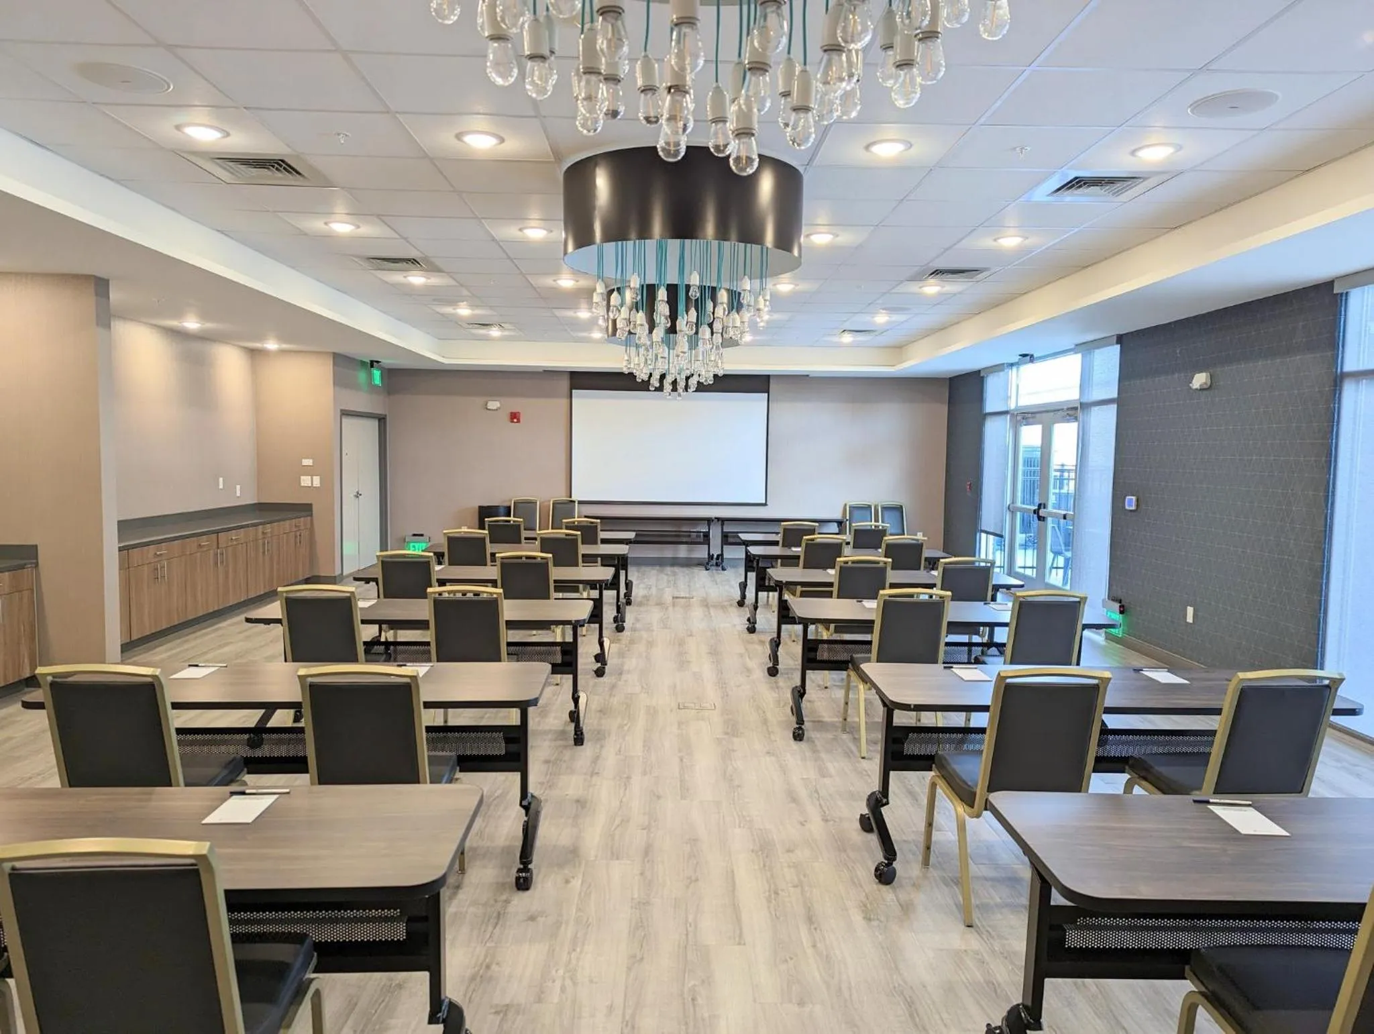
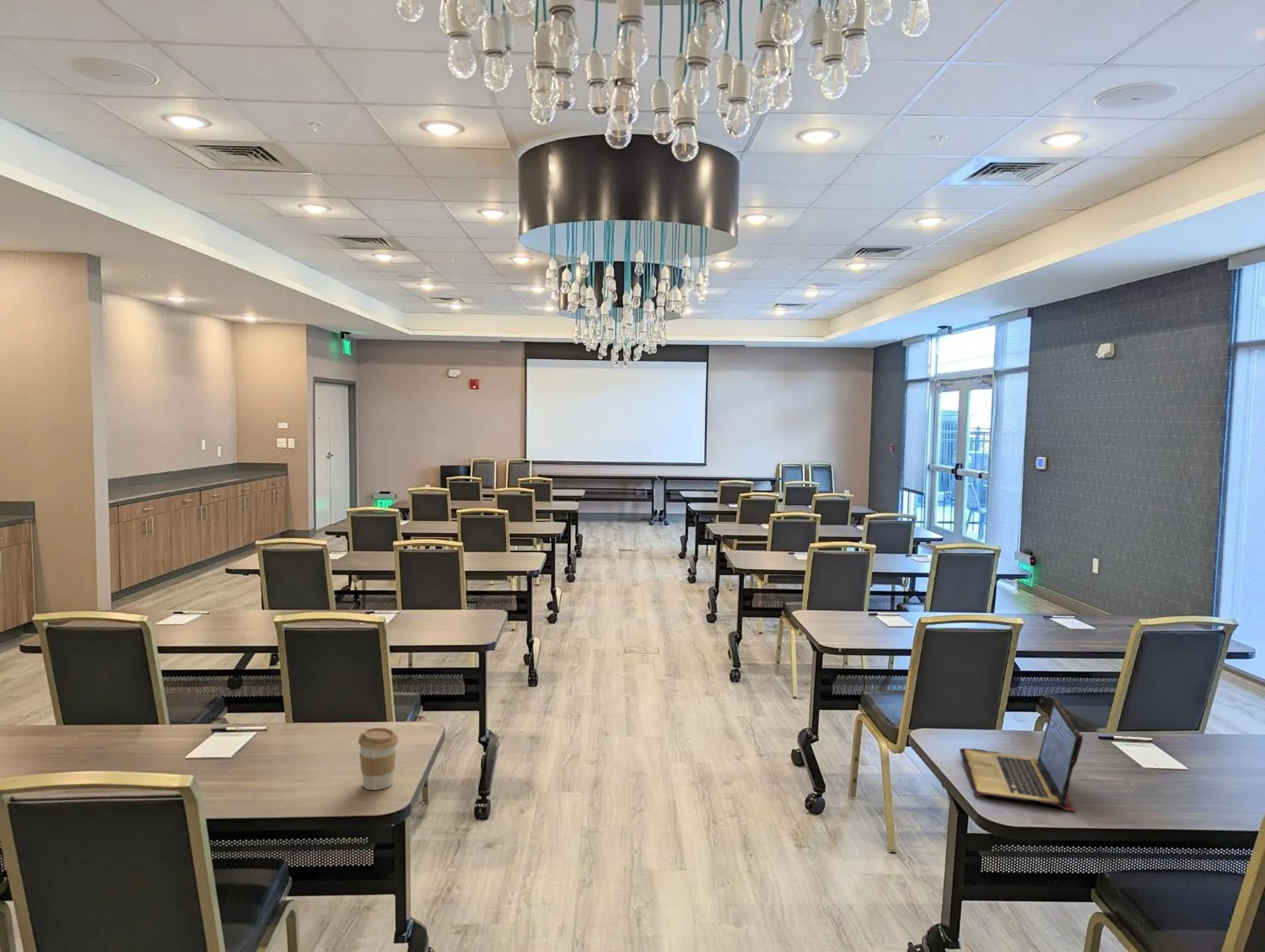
+ laptop [959,698,1083,812]
+ coffee cup [358,727,399,791]
